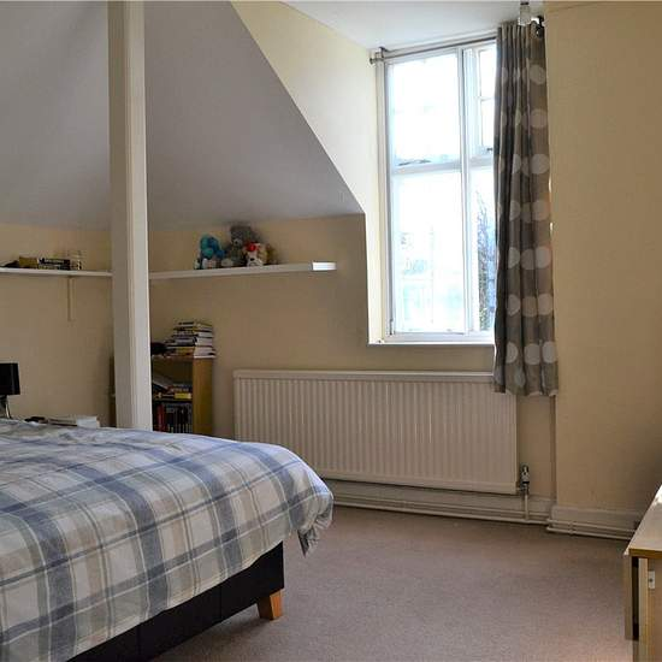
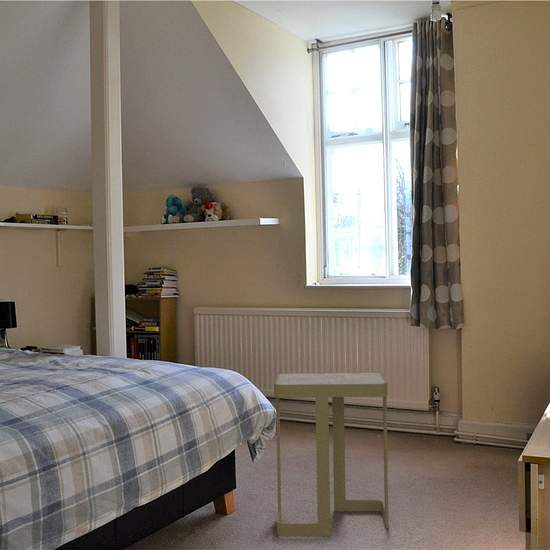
+ side table [273,372,390,538]
